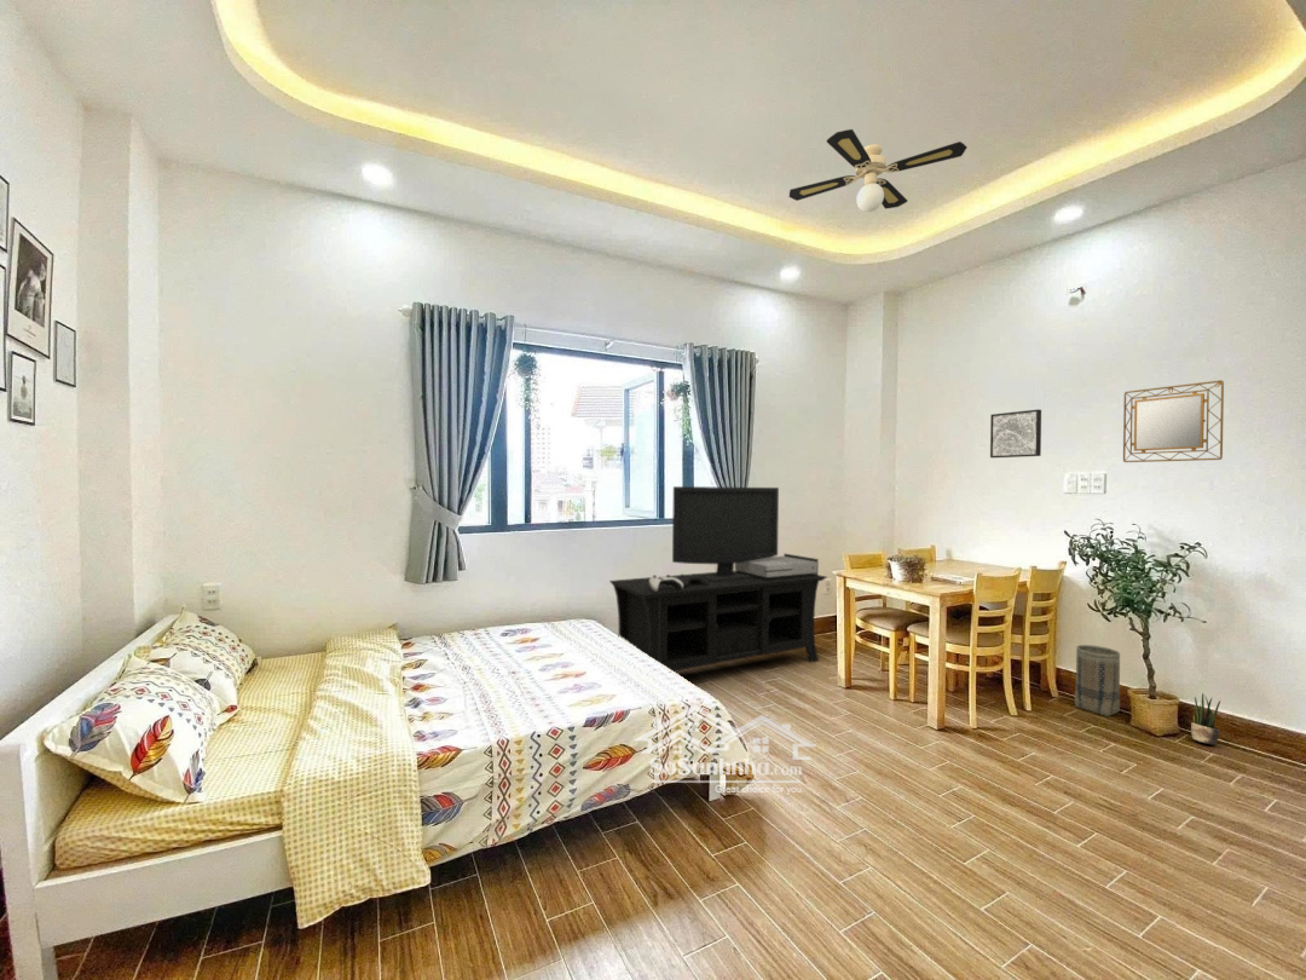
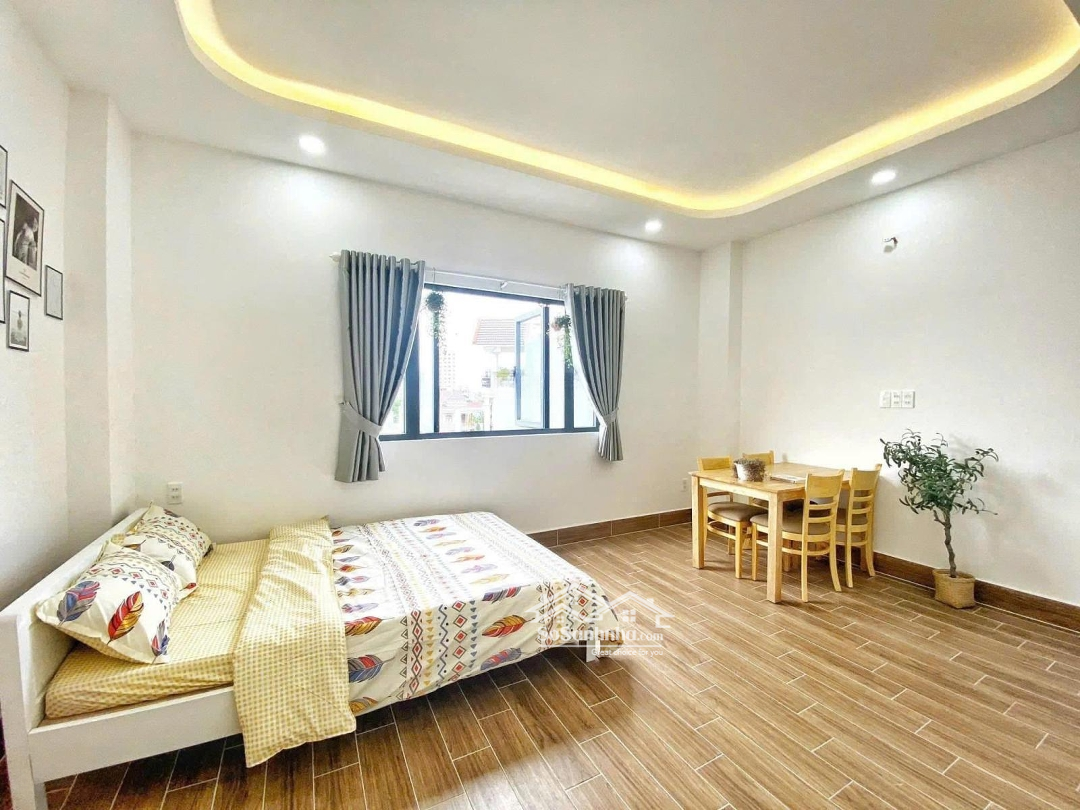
- home mirror [1122,379,1225,463]
- basket [1074,644,1121,717]
- potted plant [1190,692,1221,746]
- wall art [989,408,1042,459]
- media console [608,485,827,673]
- ceiling fan [787,128,969,213]
